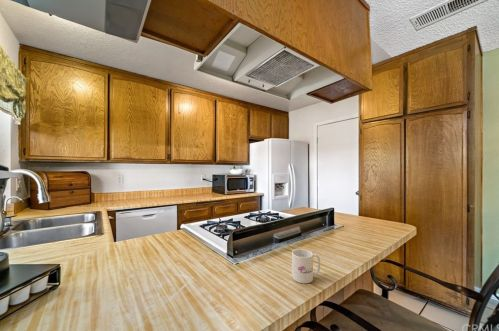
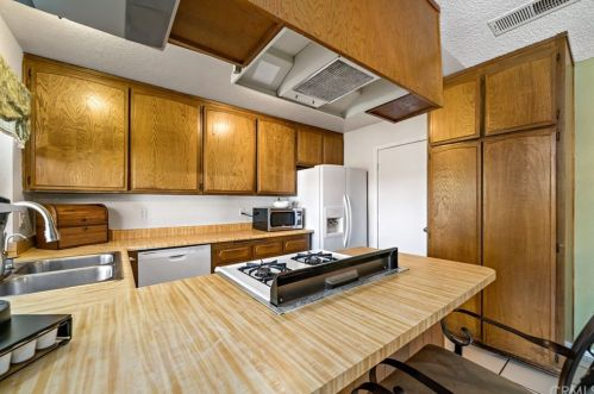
- mug [291,248,321,284]
